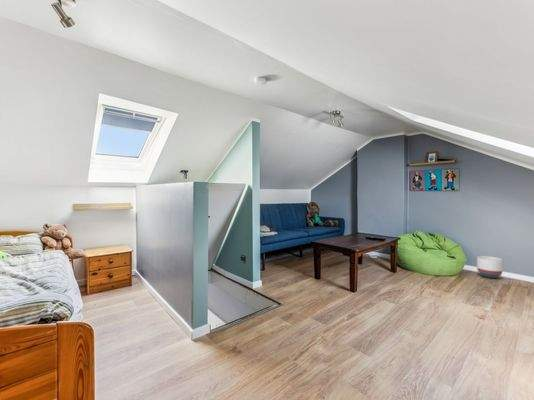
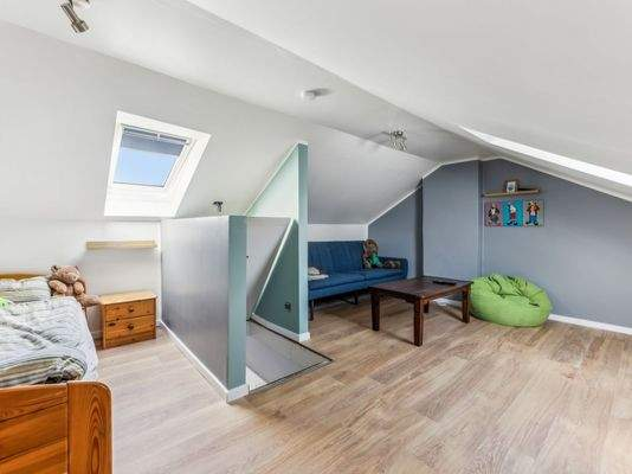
- planter [476,255,503,279]
